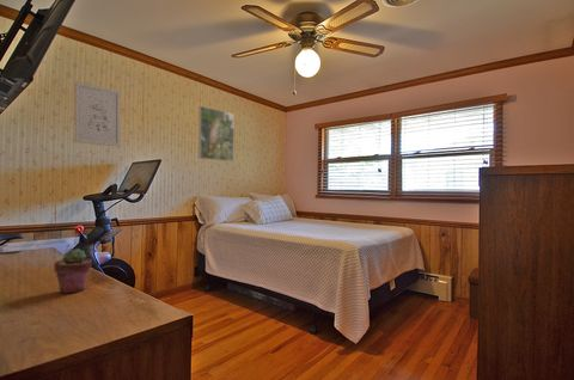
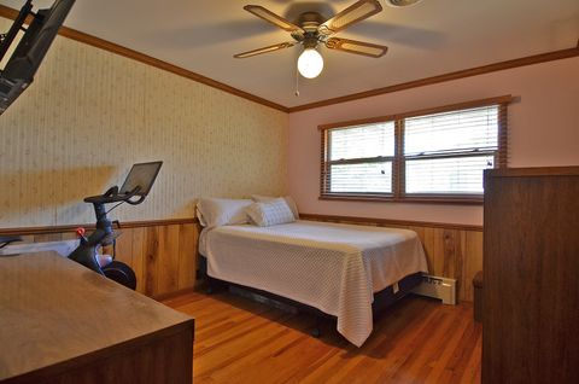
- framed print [197,105,236,163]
- potted succulent [53,247,93,295]
- wall art [74,80,122,148]
